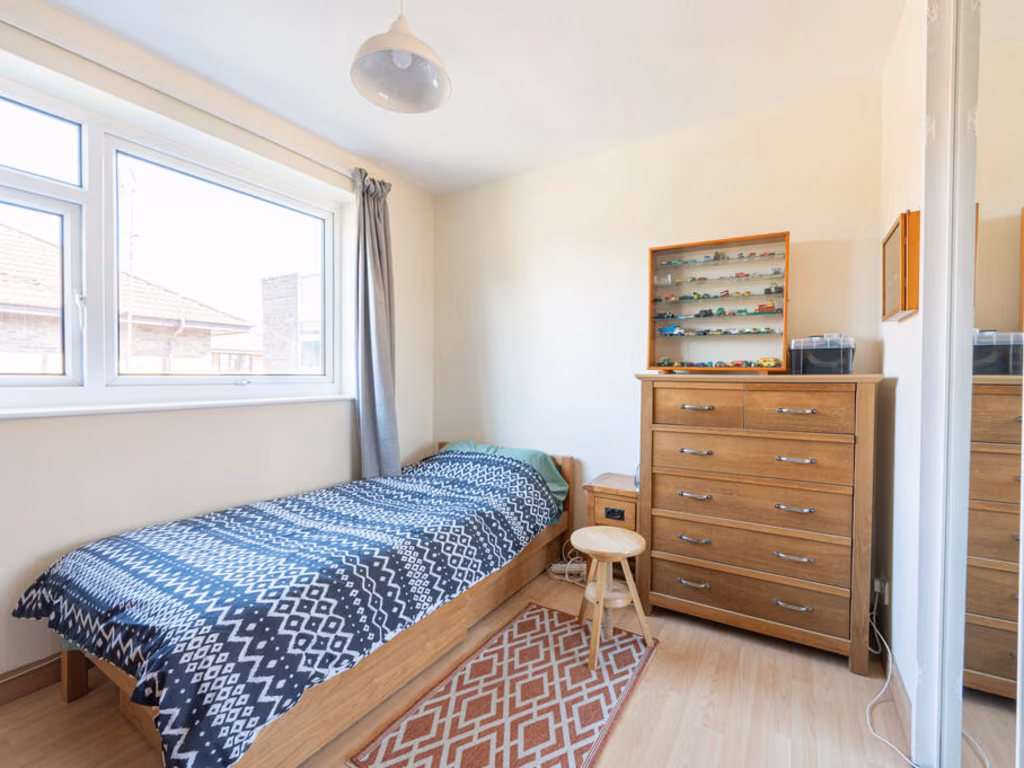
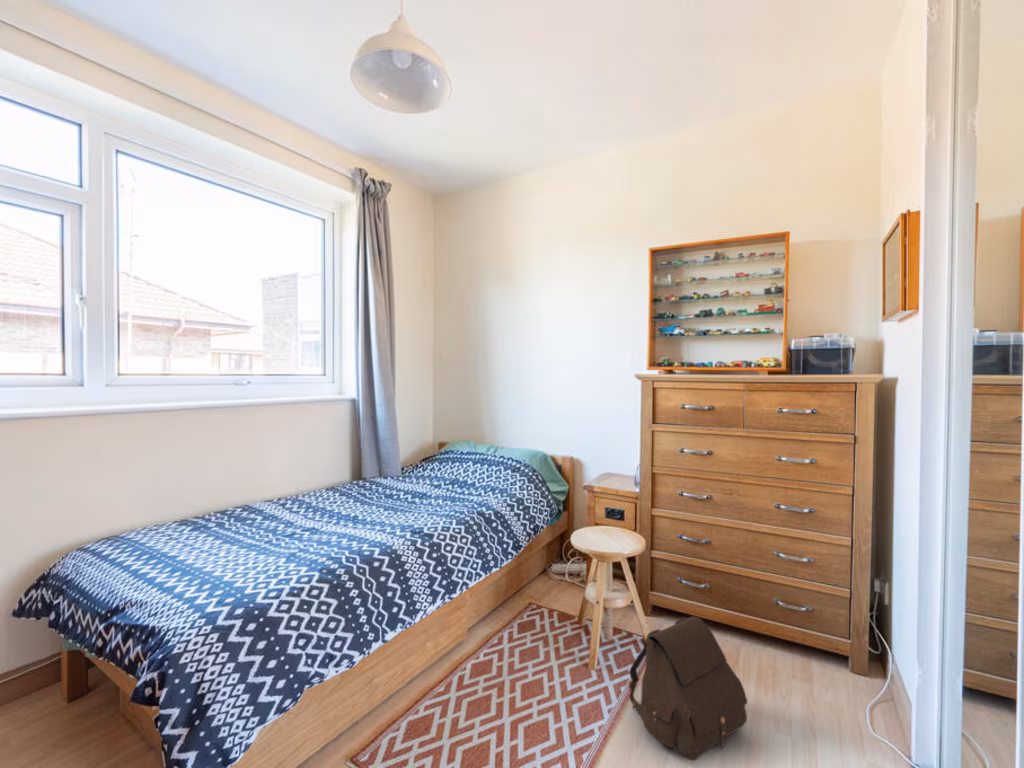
+ satchel [627,615,749,762]
